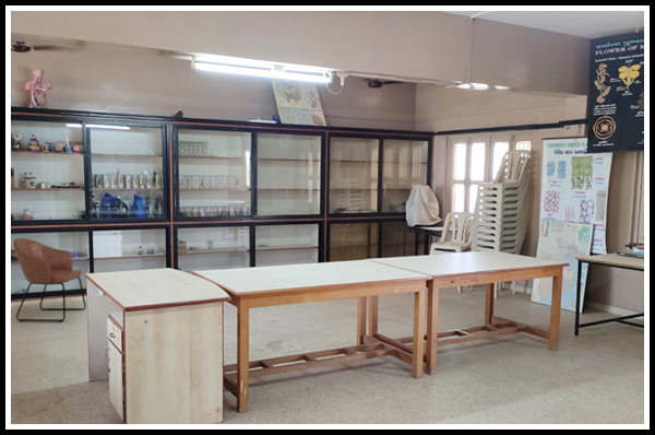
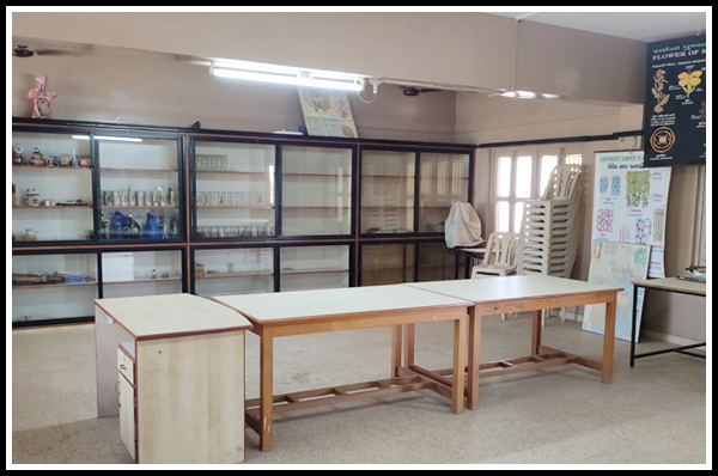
- chair [12,237,87,324]
